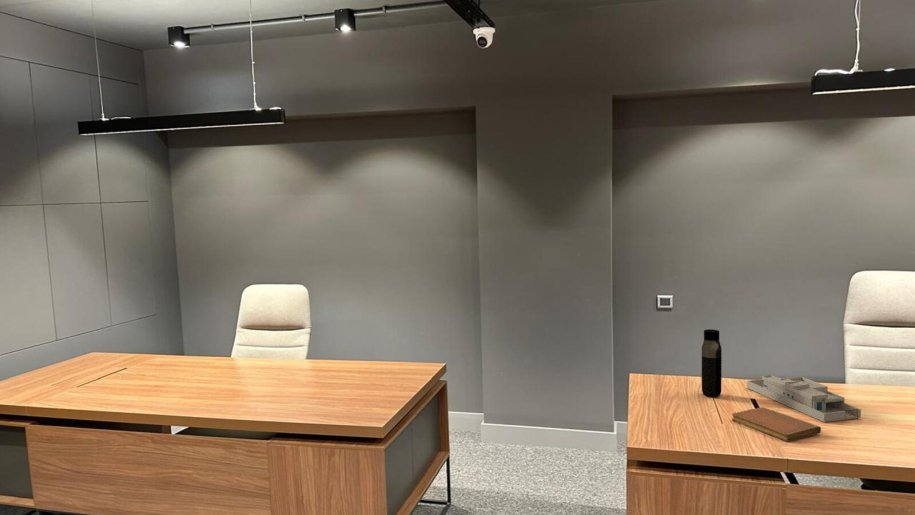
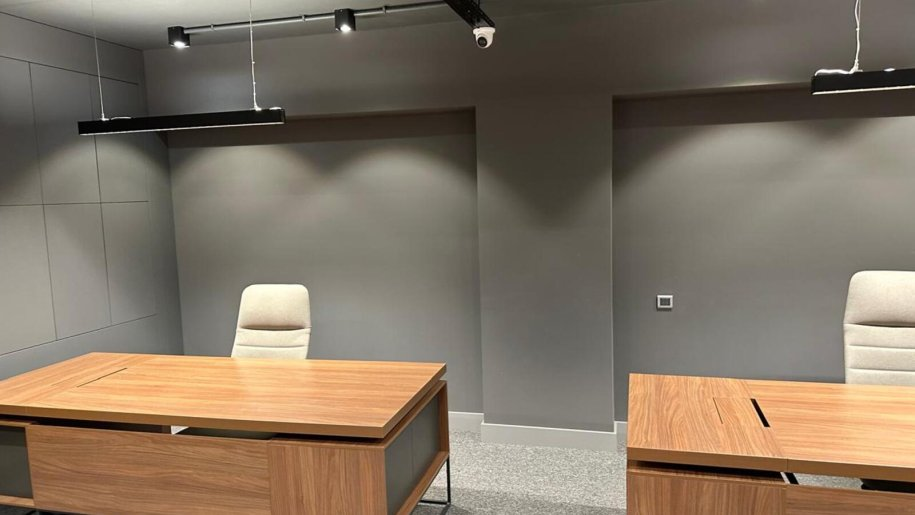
- notebook [731,406,822,443]
- water bottle [701,328,723,398]
- desk organizer [746,374,862,423]
